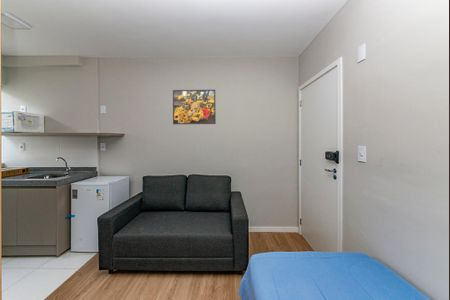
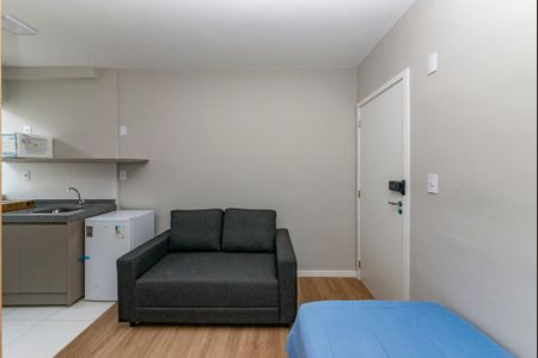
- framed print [172,89,217,125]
